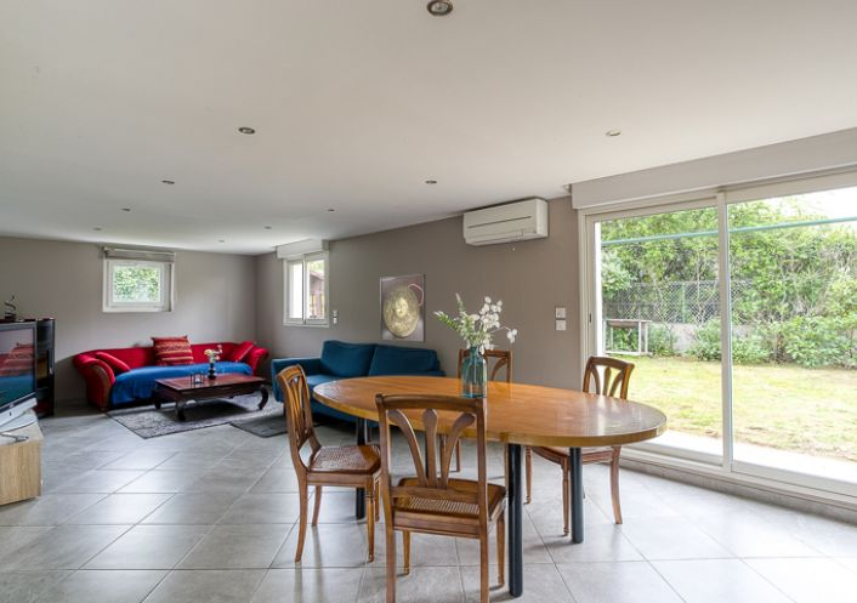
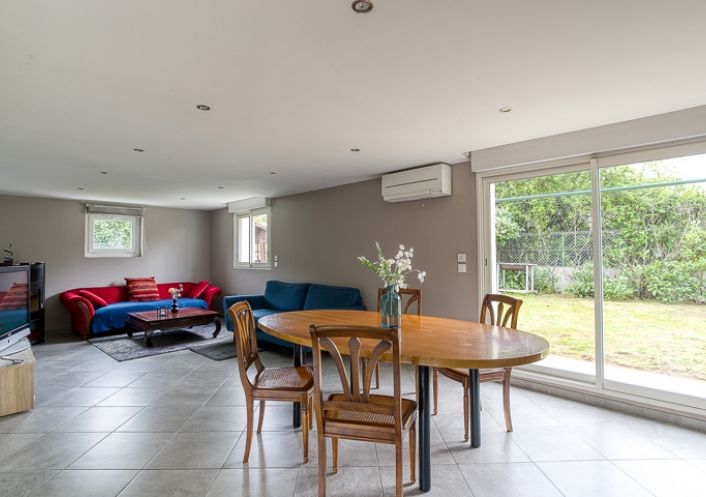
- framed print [379,273,426,343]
